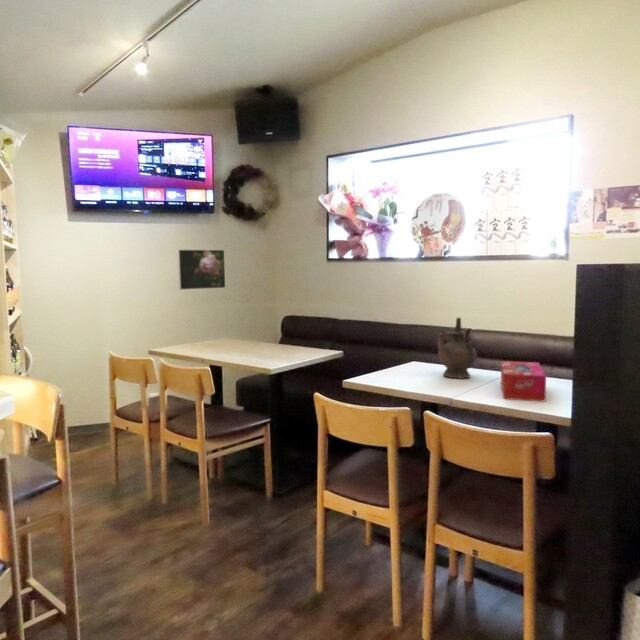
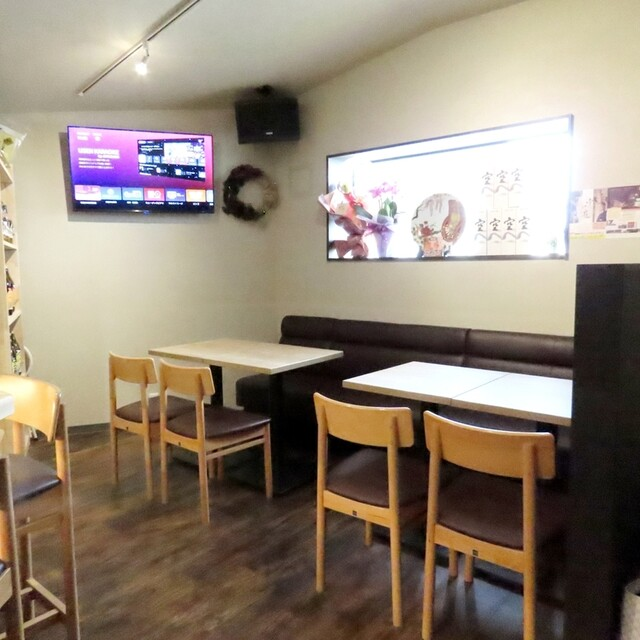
- ceremonial vessel [436,317,478,380]
- tissue box [500,360,547,402]
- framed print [176,248,227,291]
